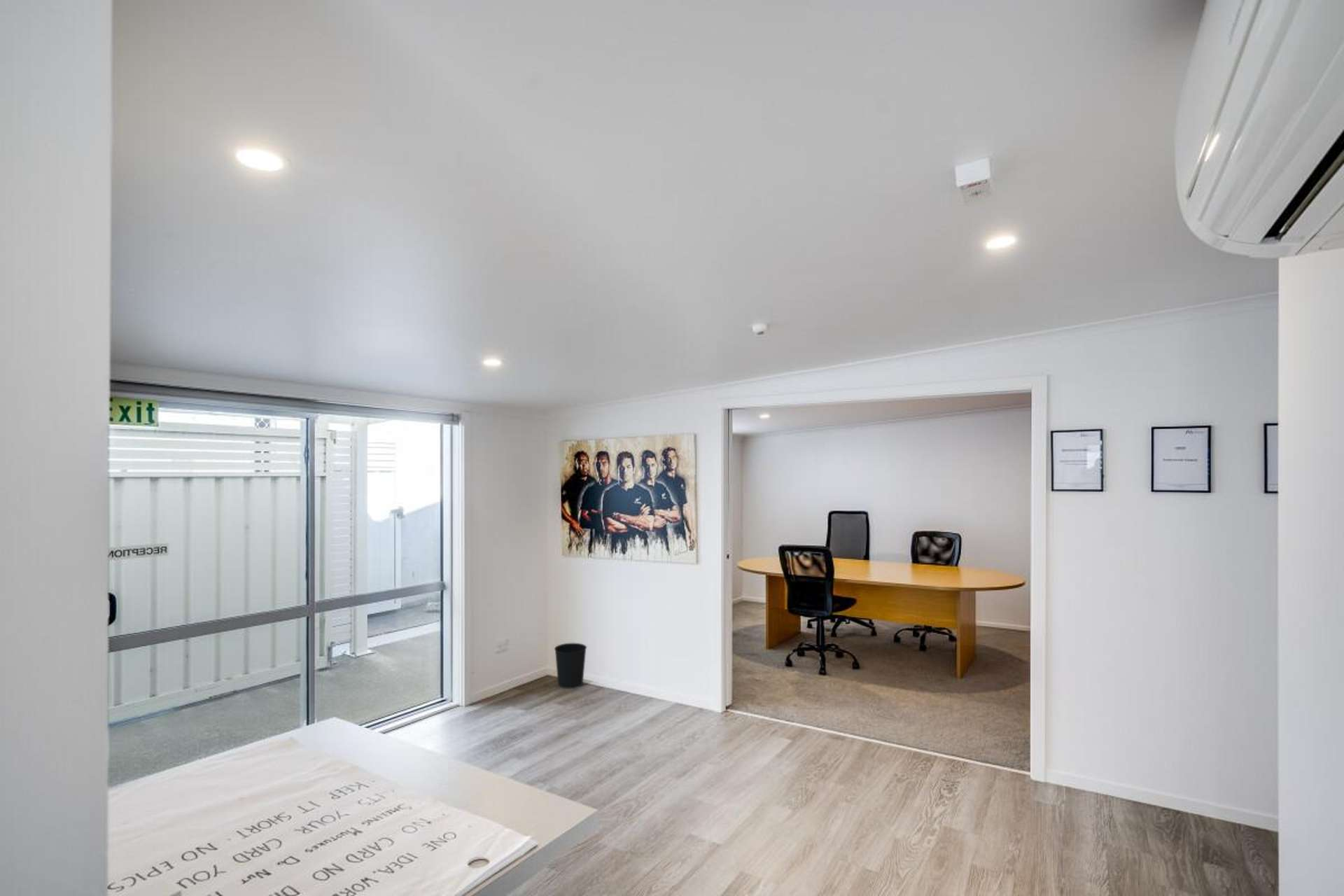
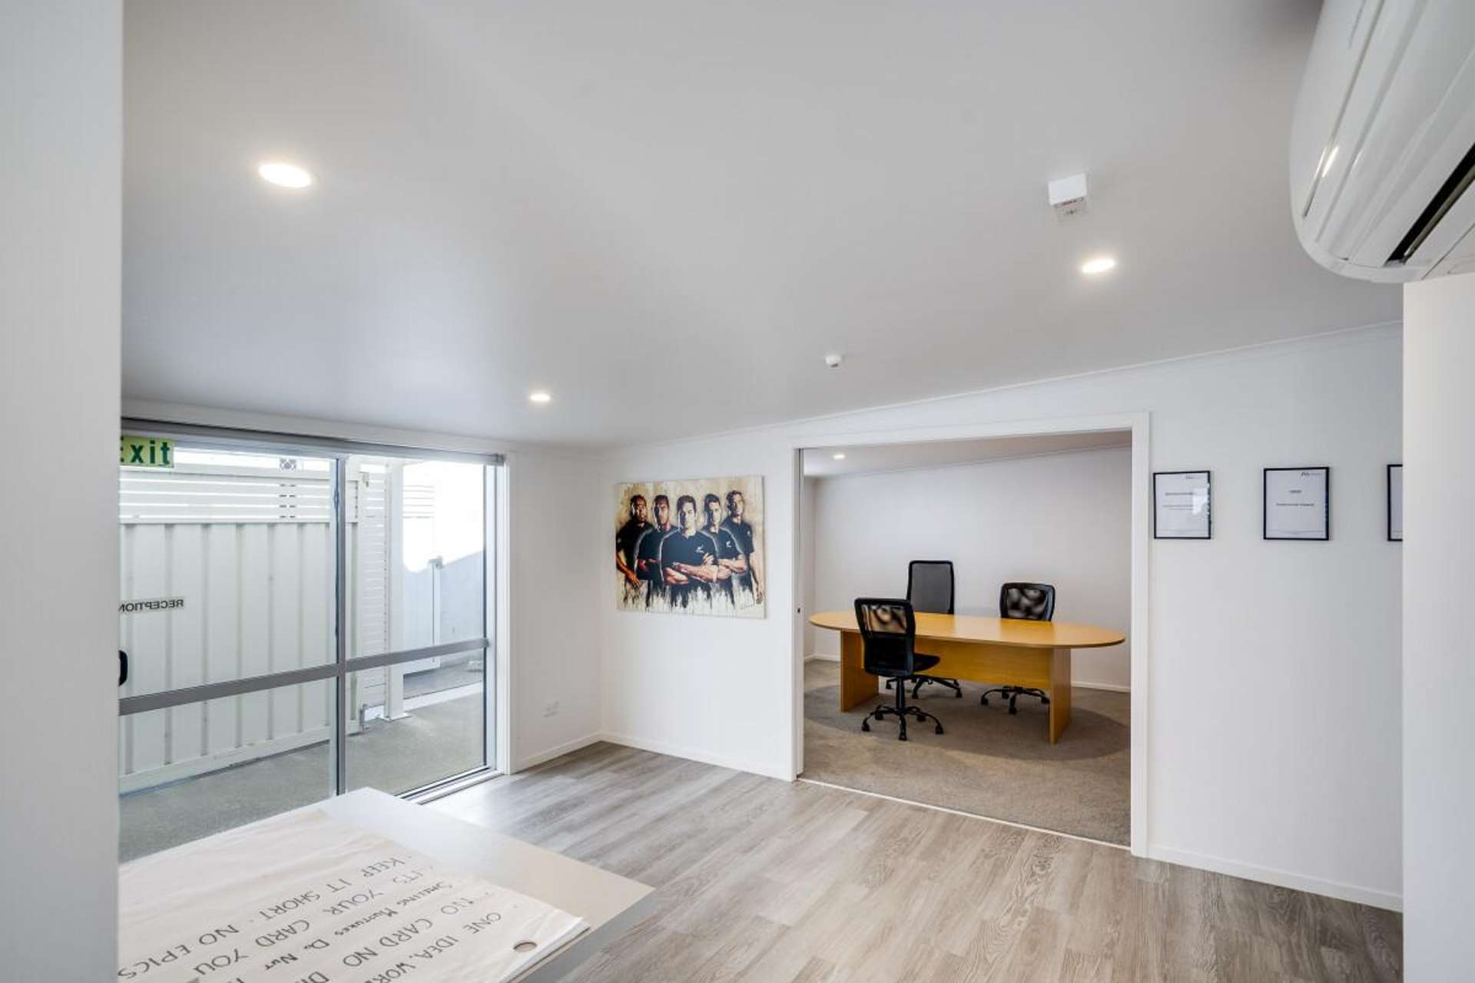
- wastebasket [554,642,587,689]
